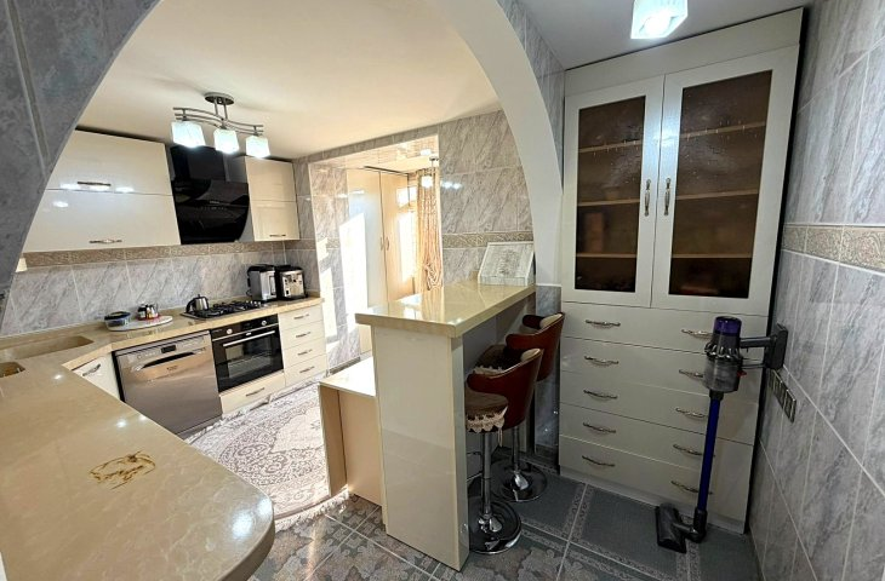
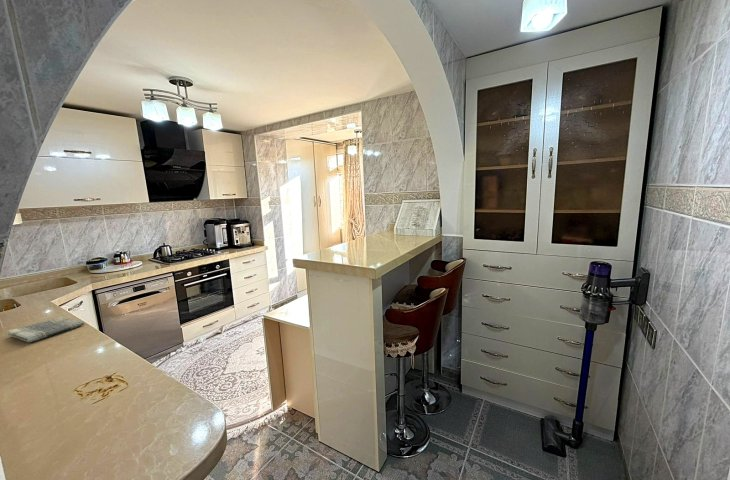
+ dish towel [7,316,85,343]
